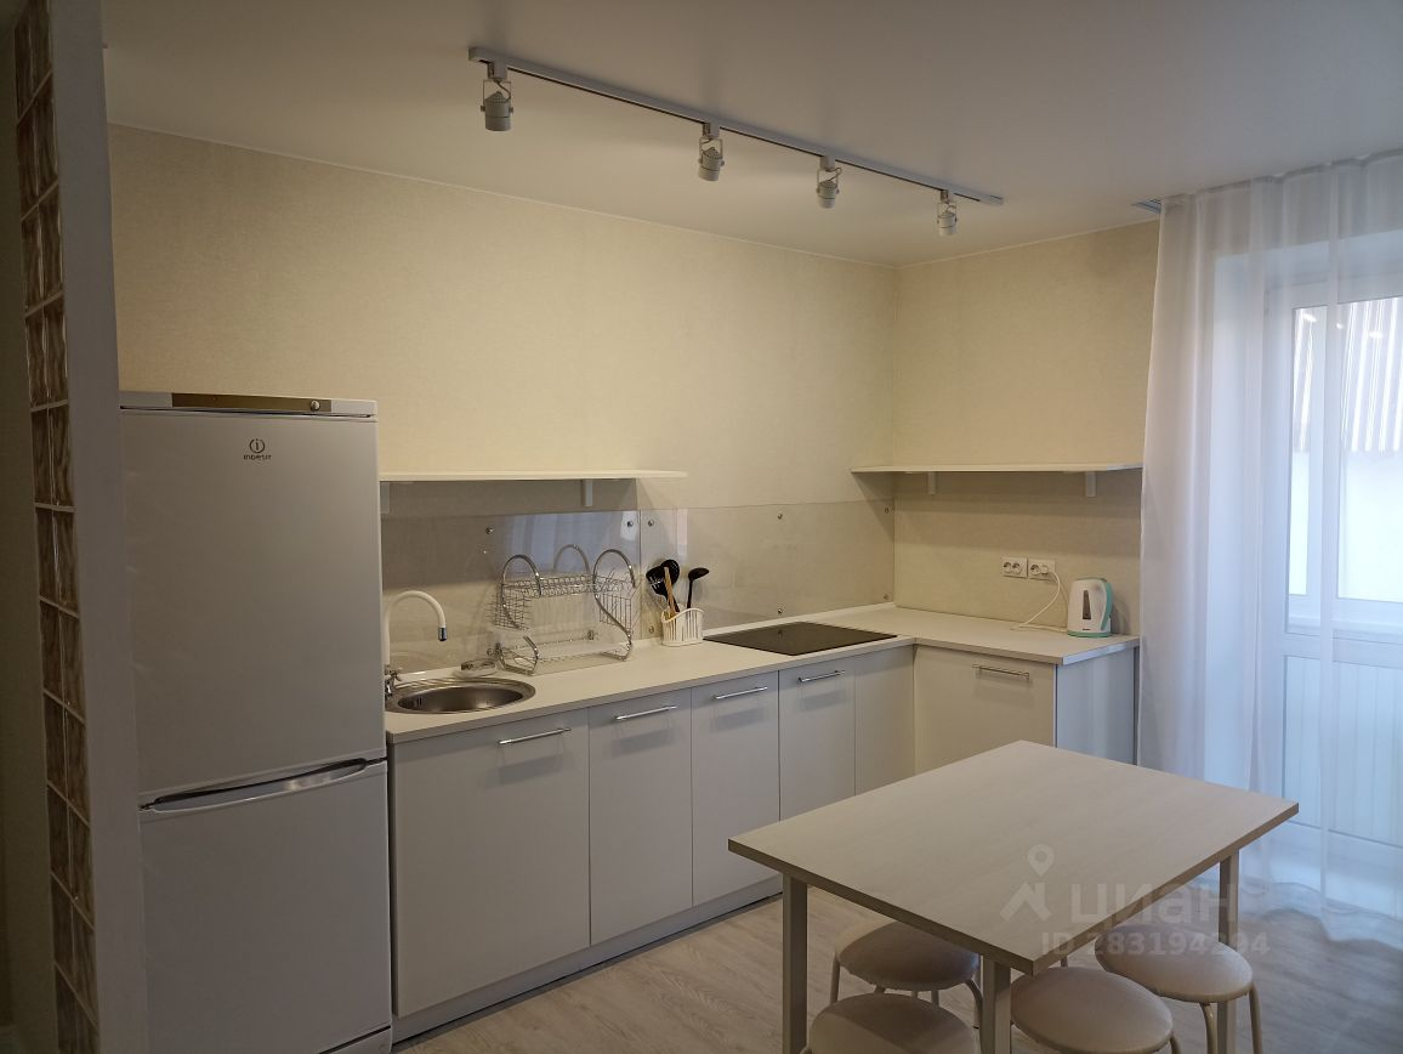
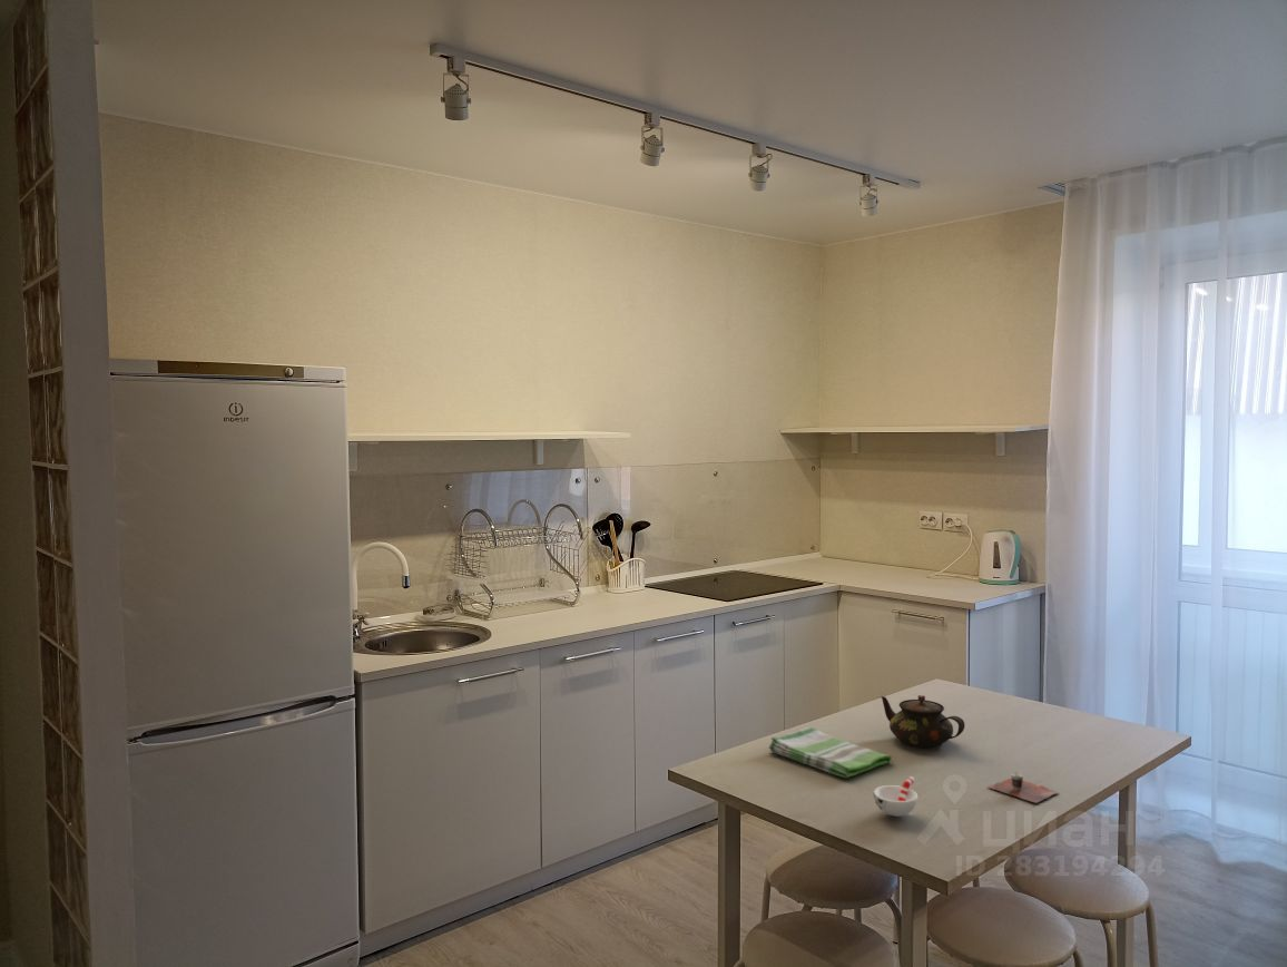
+ cup [986,771,1060,804]
+ cup [873,775,918,818]
+ dish towel [767,726,893,779]
+ teapot [880,694,965,749]
